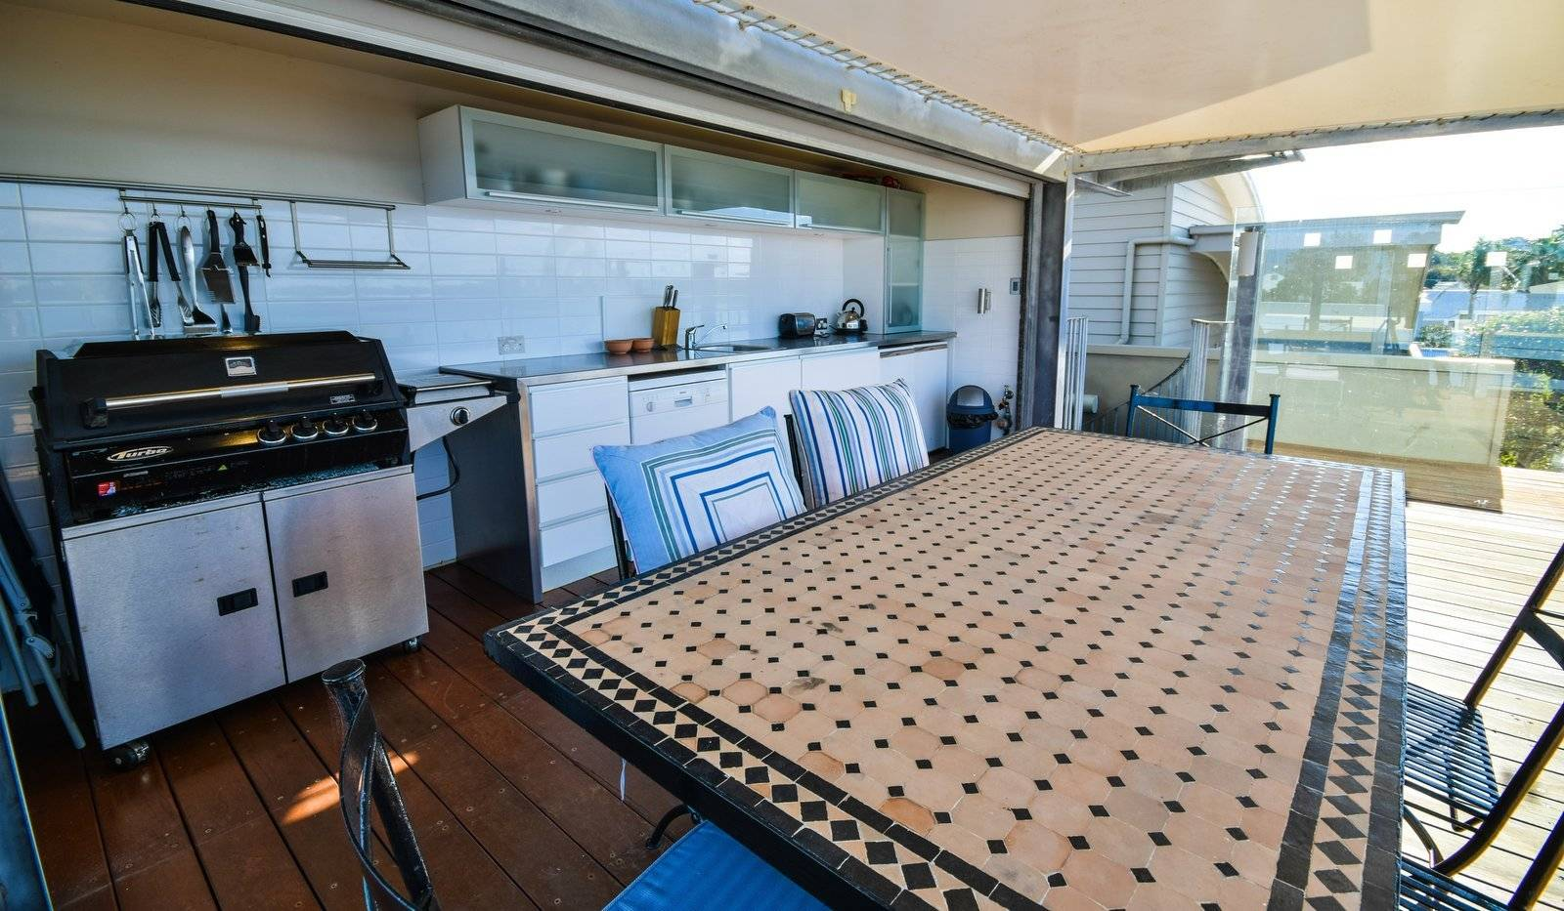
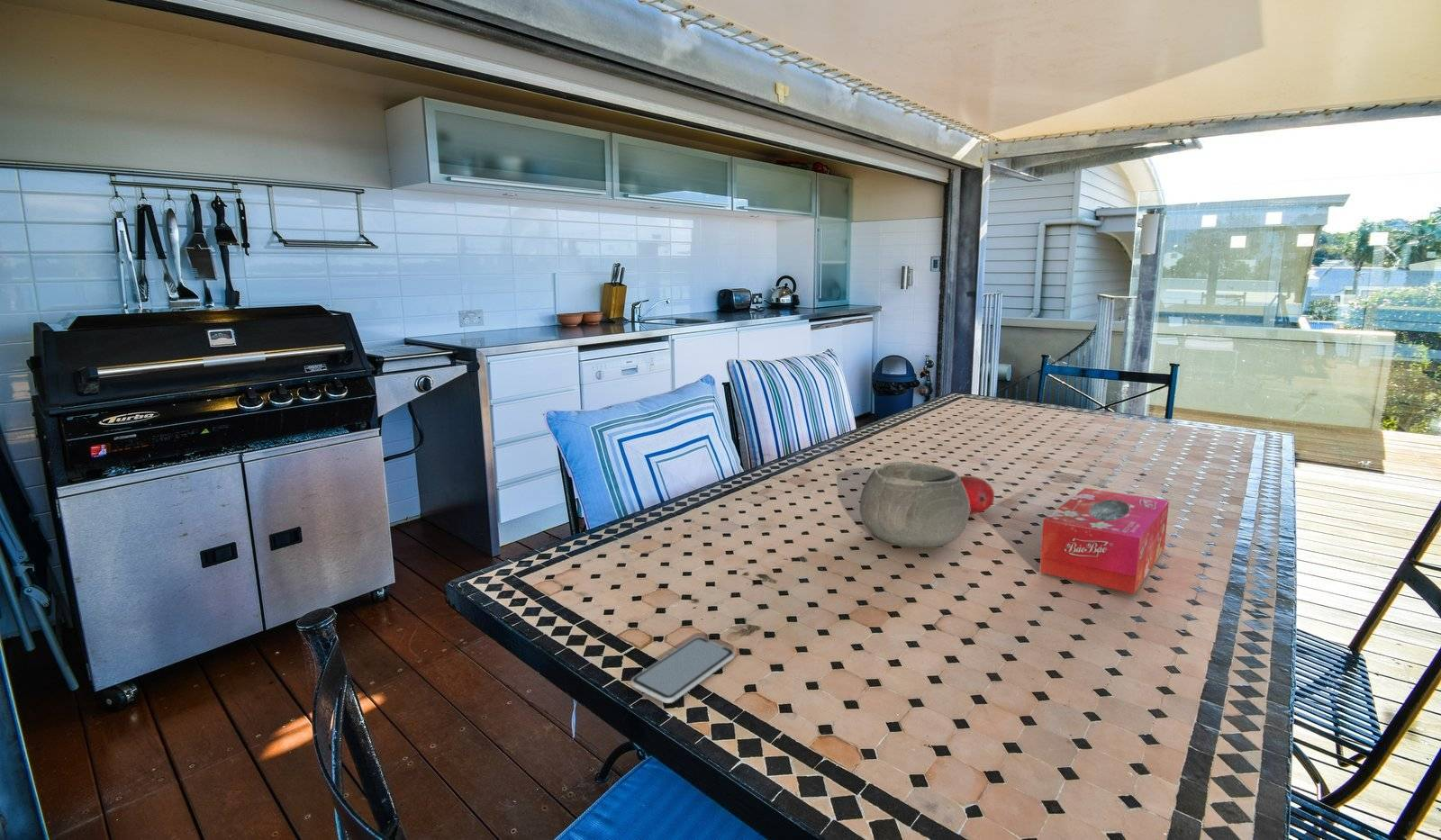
+ fruit [959,474,995,515]
+ smartphone [630,636,735,704]
+ bowl [859,461,970,549]
+ tissue box [1039,487,1170,595]
